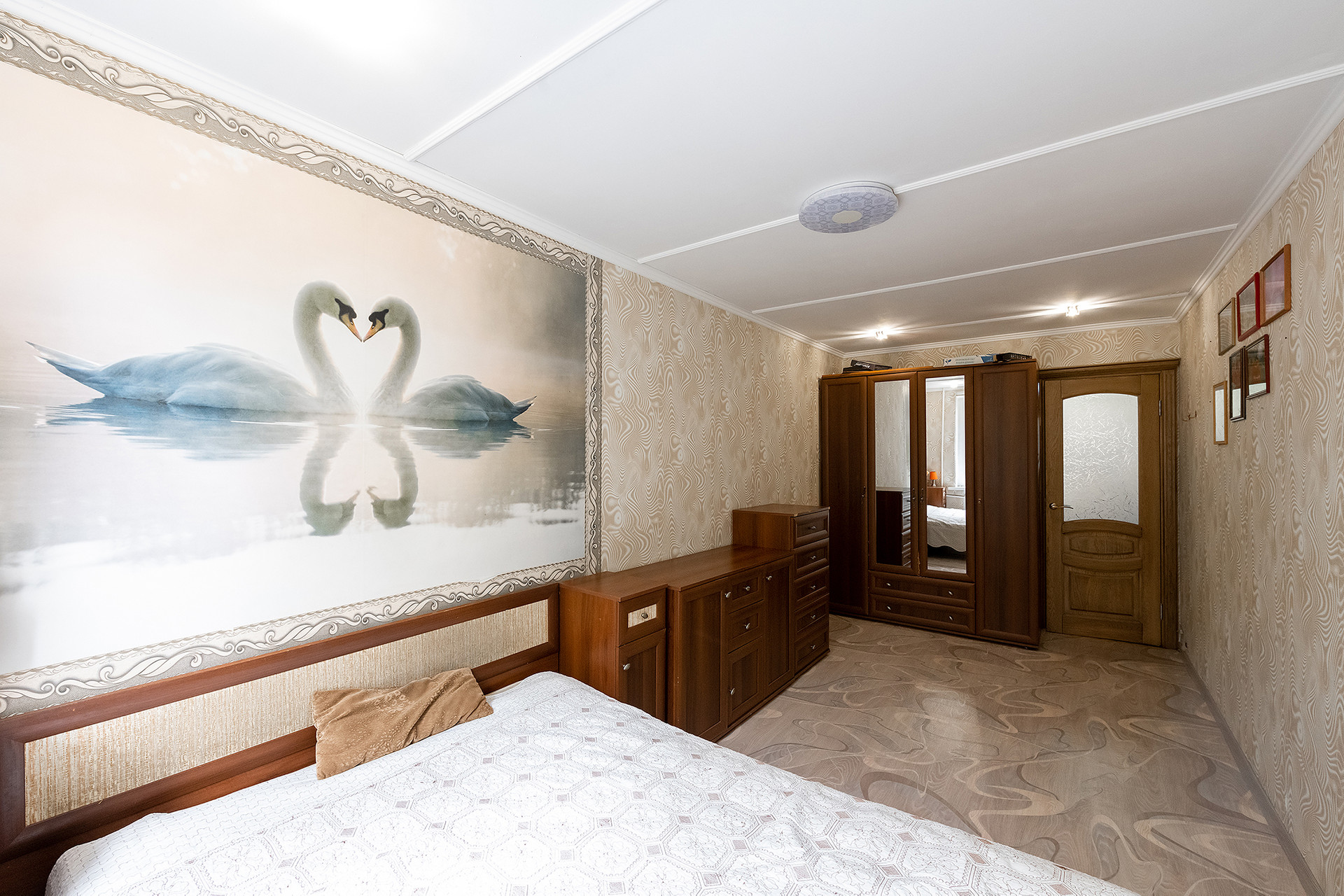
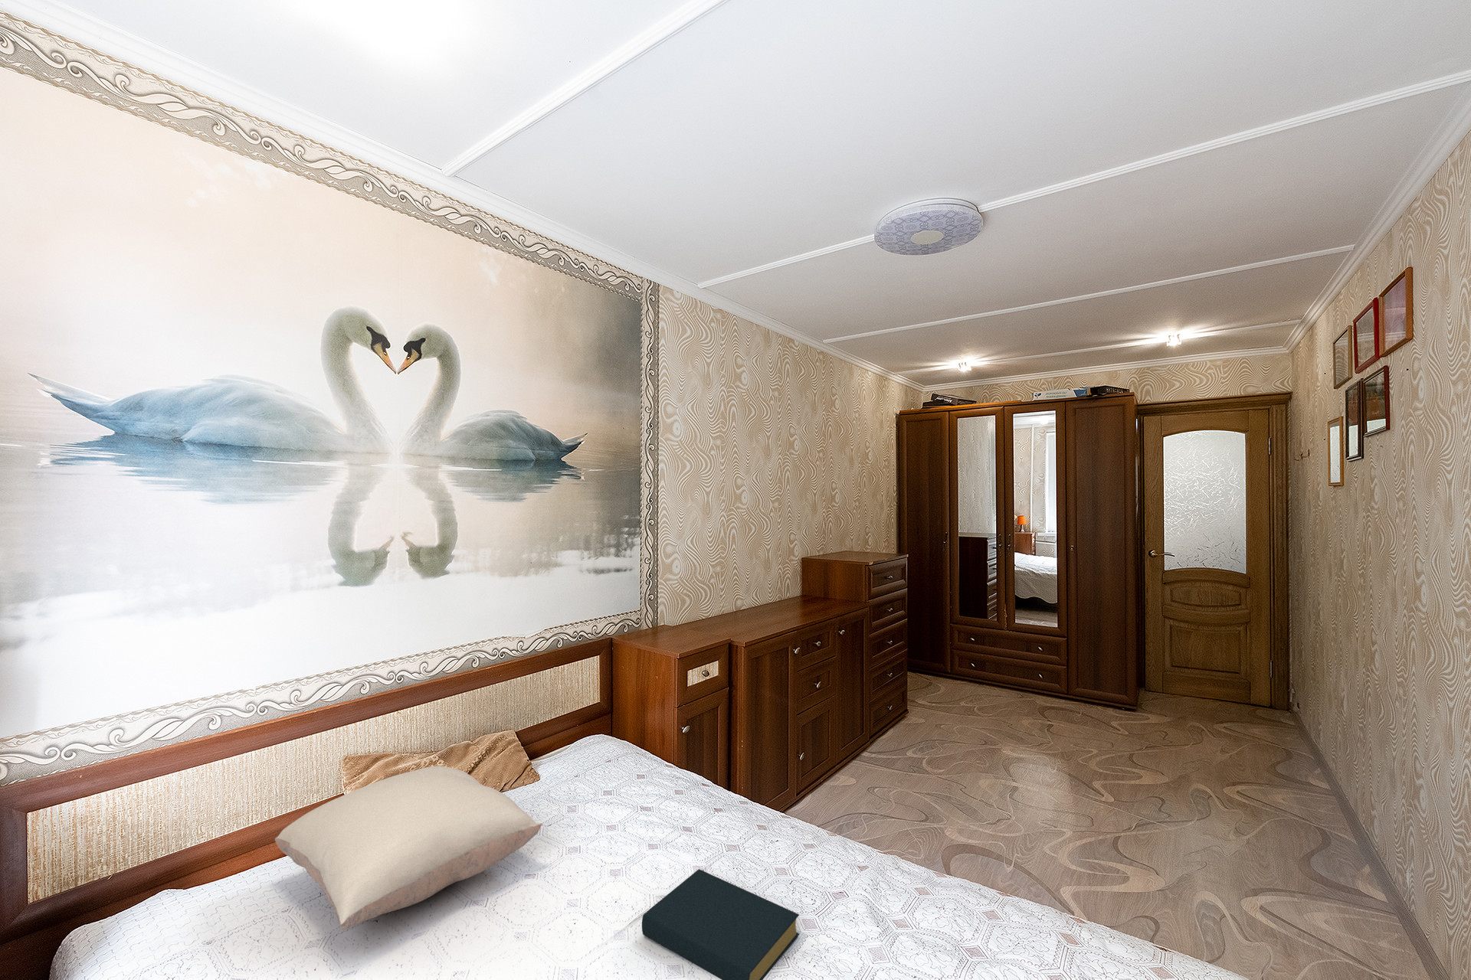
+ pillow [275,765,543,931]
+ hardback book [641,868,800,980]
